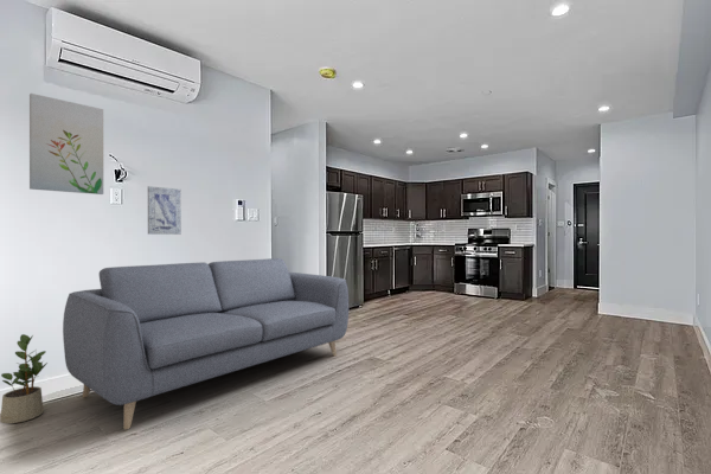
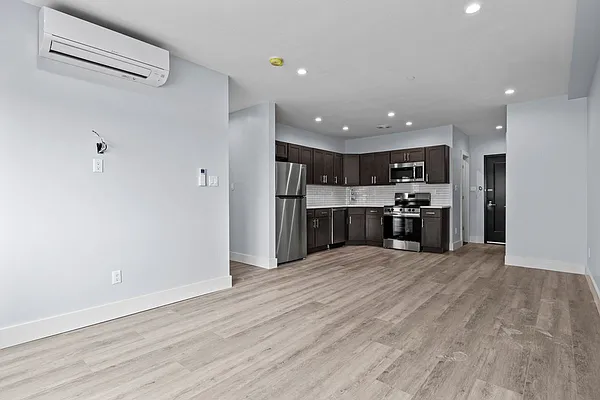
- potted plant [0,333,49,424]
- wall art [147,185,182,236]
- wall art [28,92,104,196]
- sofa [62,257,350,430]
